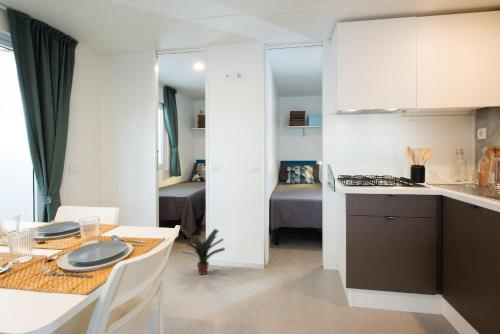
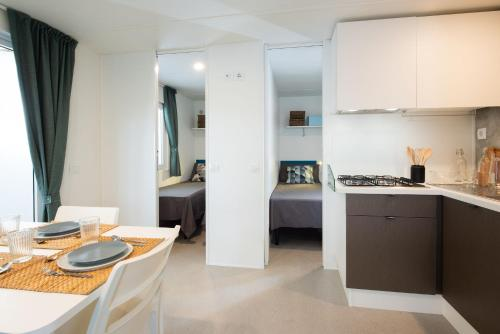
- potted plant [179,225,226,276]
